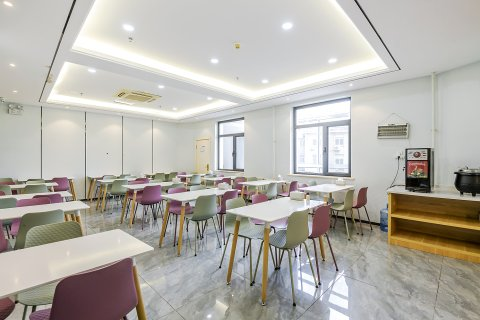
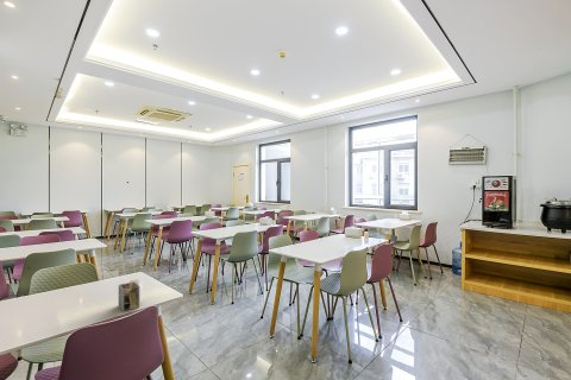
+ napkin holder [118,279,140,312]
